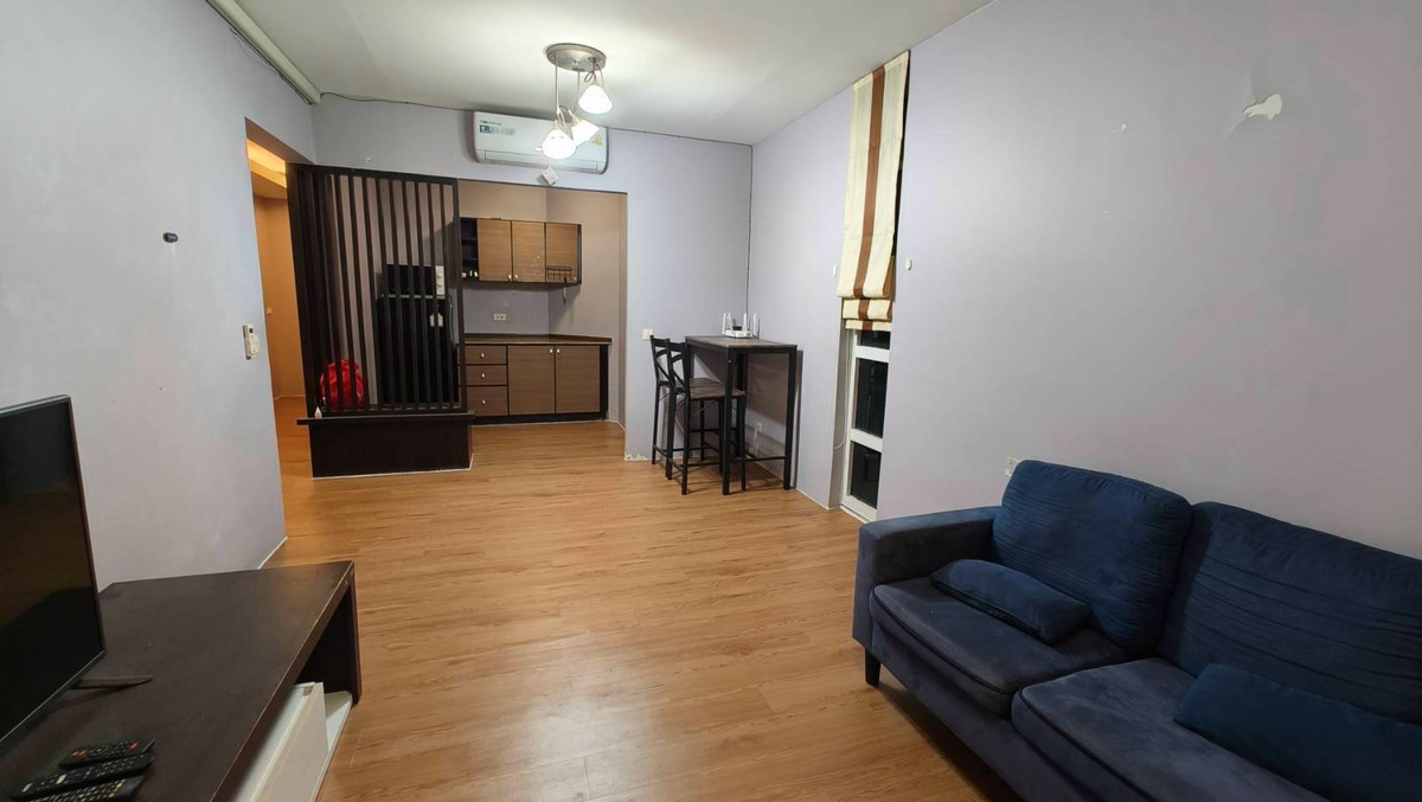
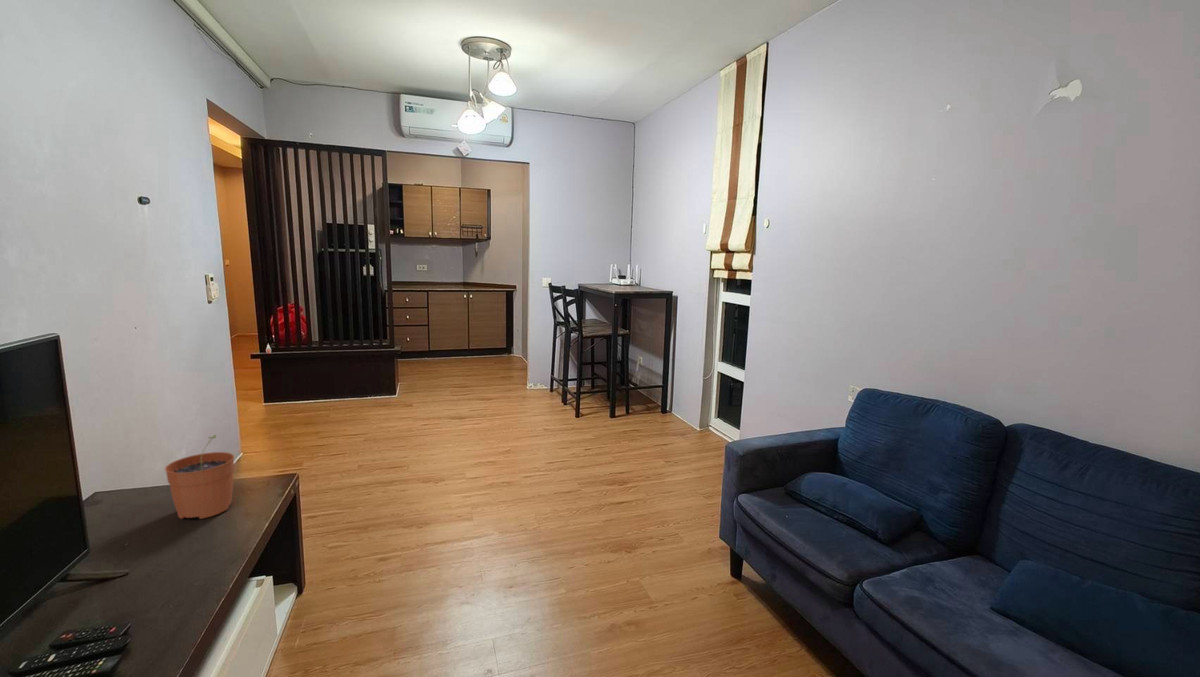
+ plant pot [164,434,235,520]
